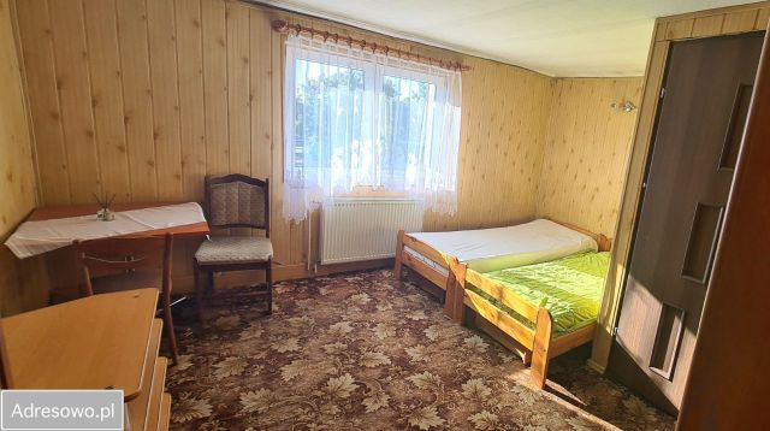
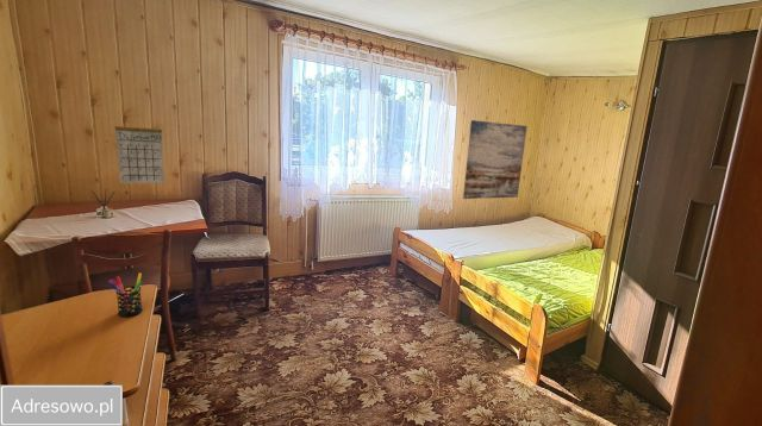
+ calendar [114,113,165,184]
+ wall art [462,119,529,200]
+ pen holder [107,272,143,318]
